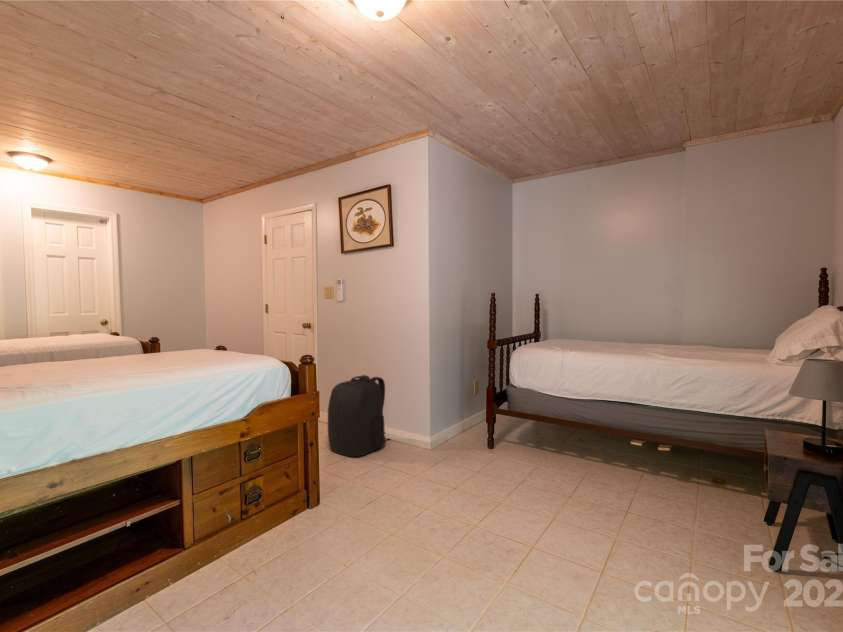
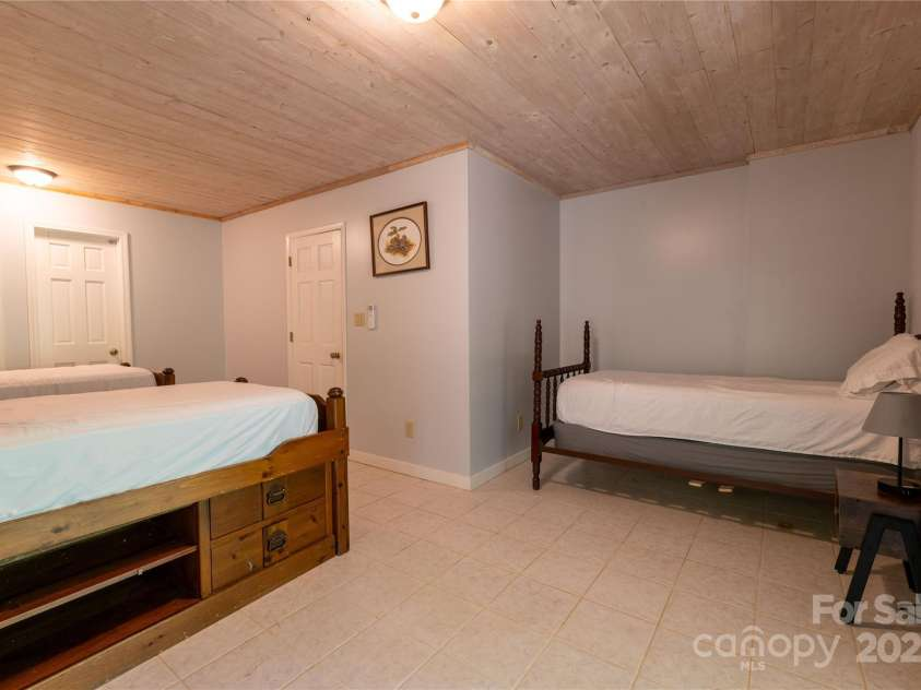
- backpack [327,374,391,458]
